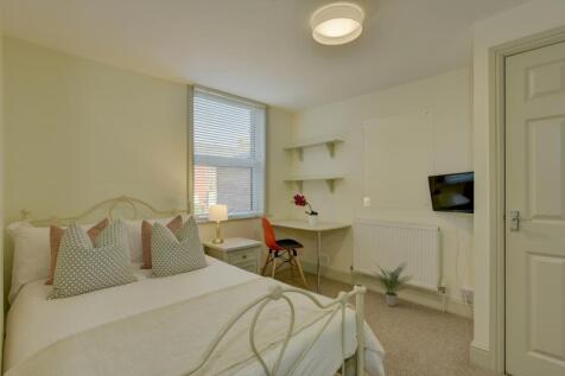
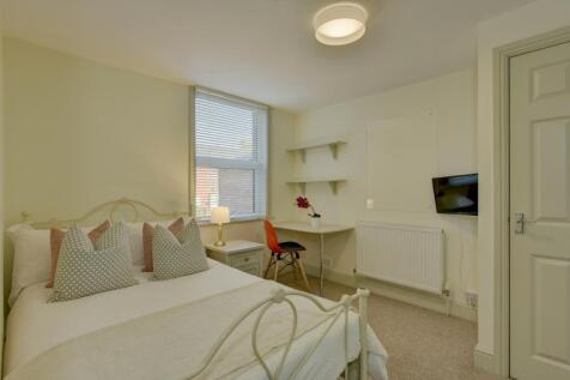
- potted plant [369,261,413,307]
